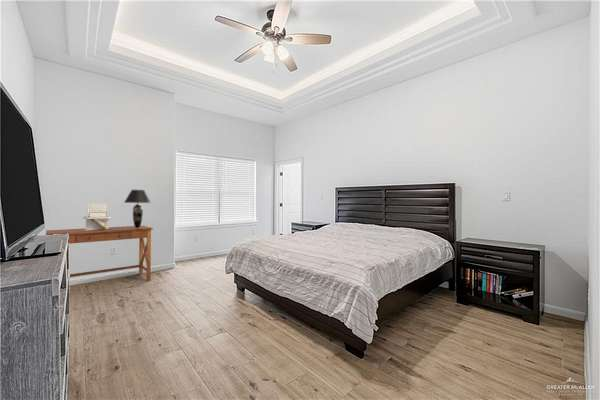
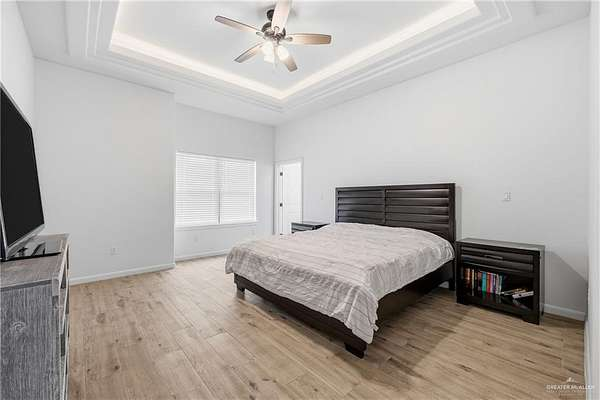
- letter holder [82,203,113,232]
- desk [45,225,154,282]
- table lamp [123,189,152,228]
